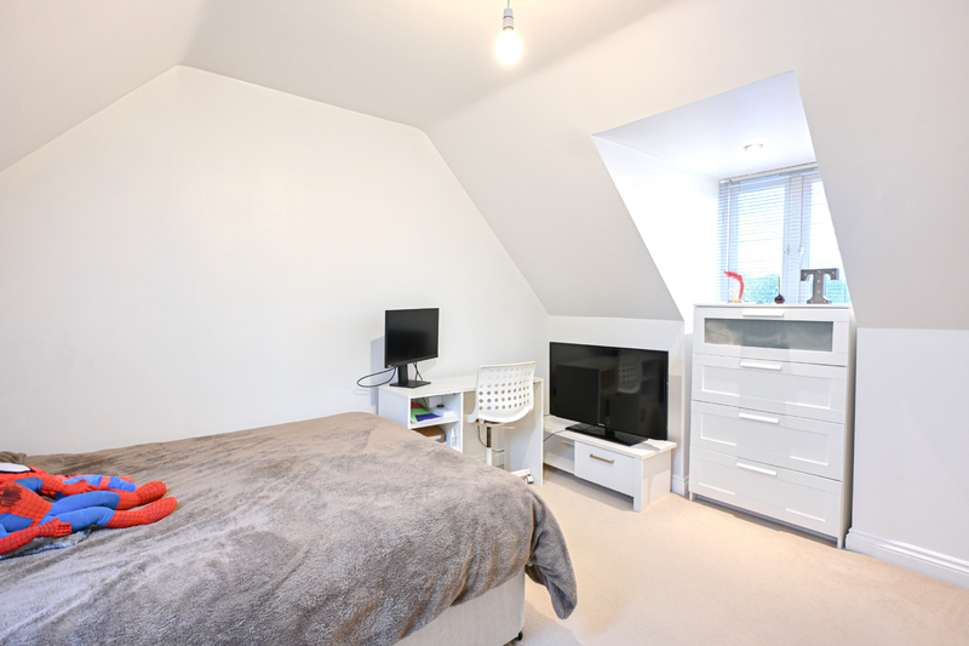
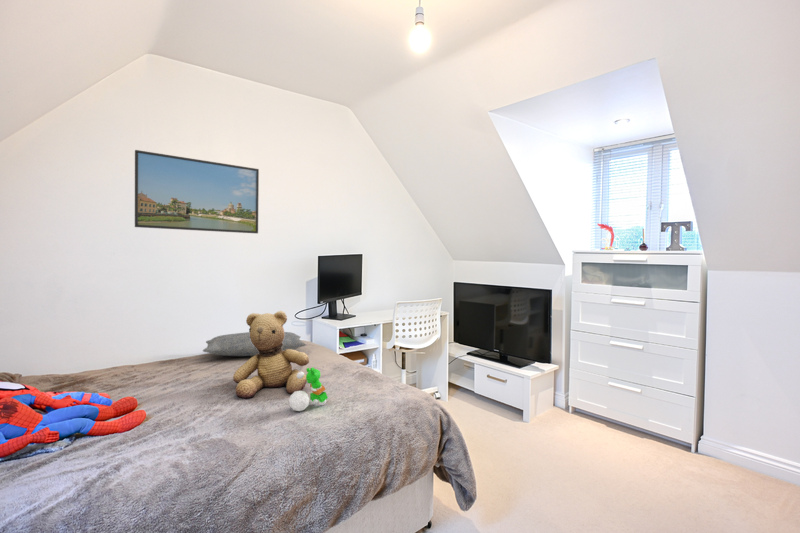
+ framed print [134,149,260,234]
+ pillow [202,331,307,357]
+ toy dinosaur [288,366,329,412]
+ teddy bear [232,310,310,399]
